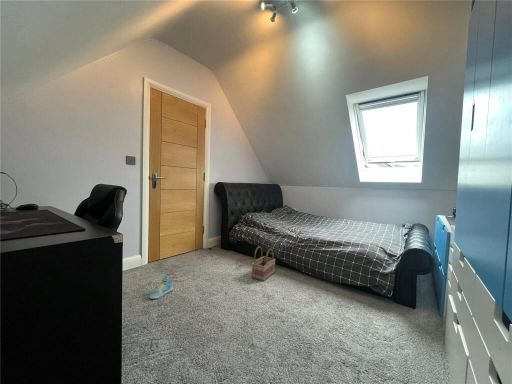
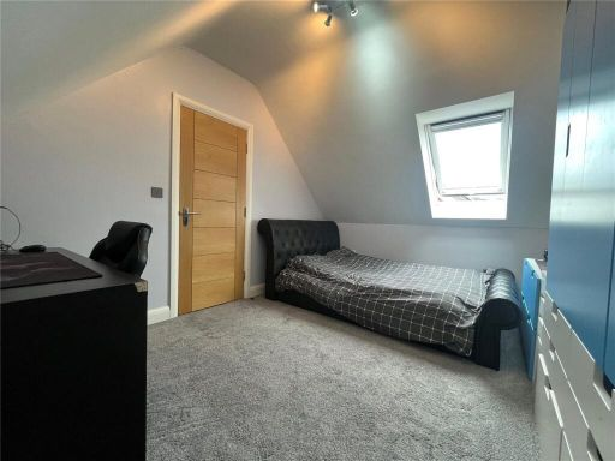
- sneaker [149,275,174,300]
- basket [251,245,276,282]
